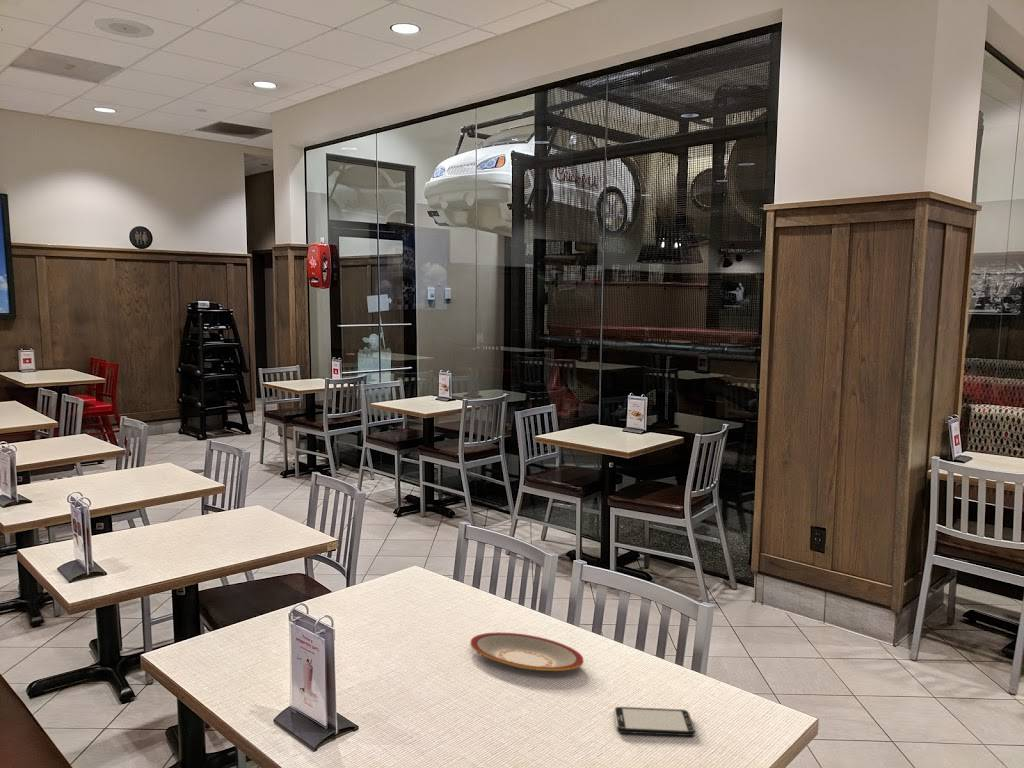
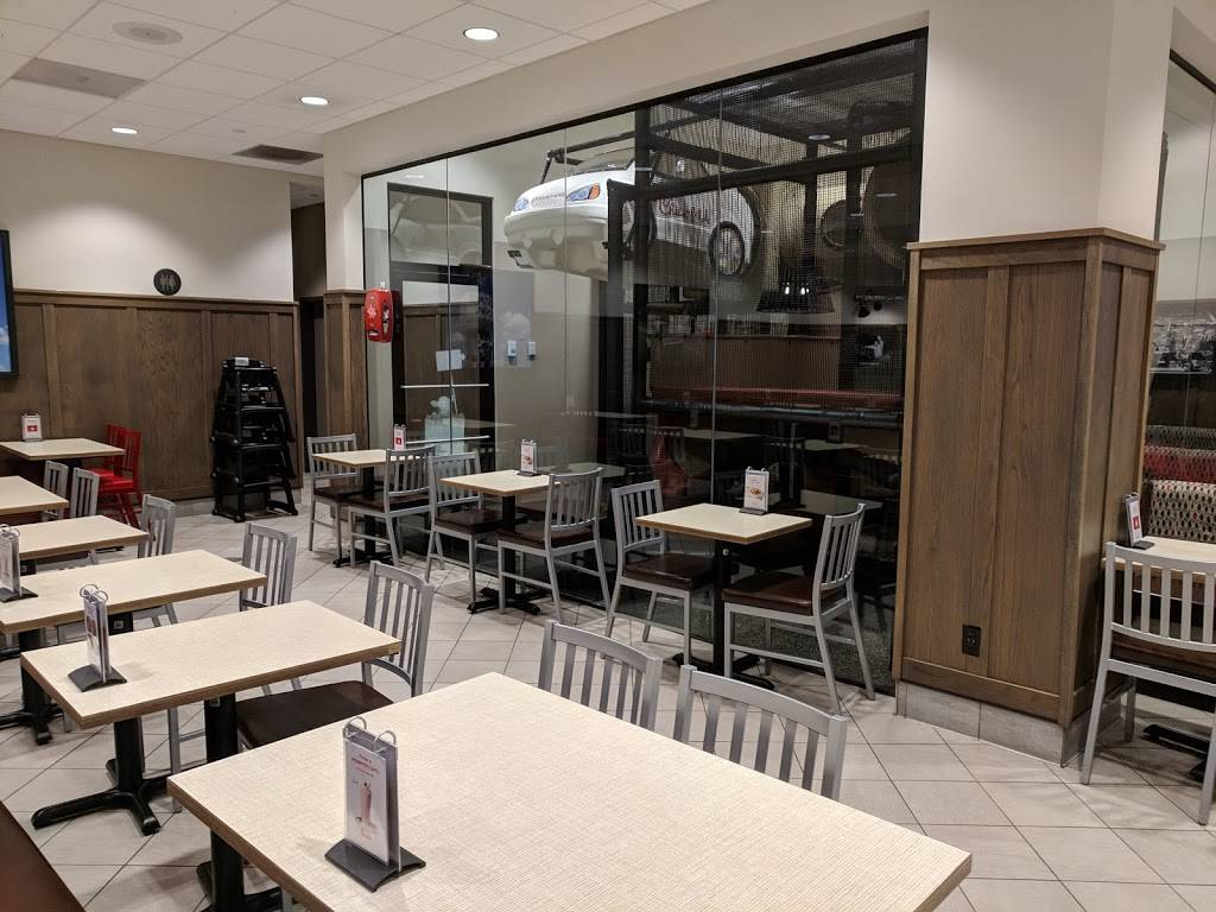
- smartphone [613,706,696,737]
- plate [469,631,585,672]
